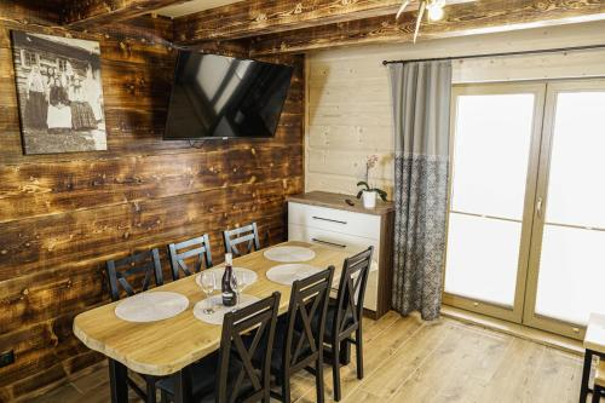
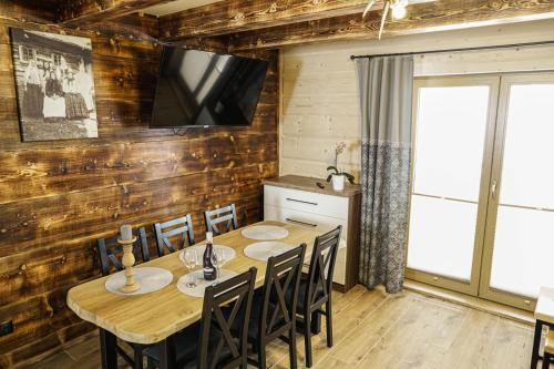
+ candle holder [116,223,141,294]
